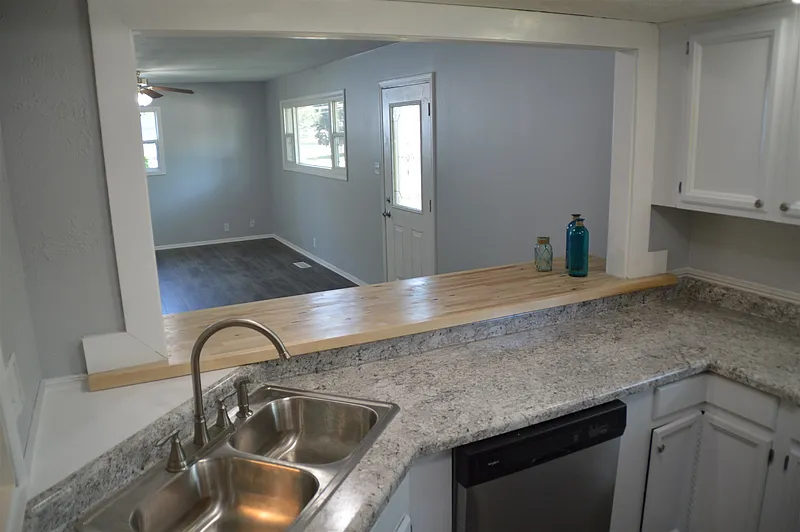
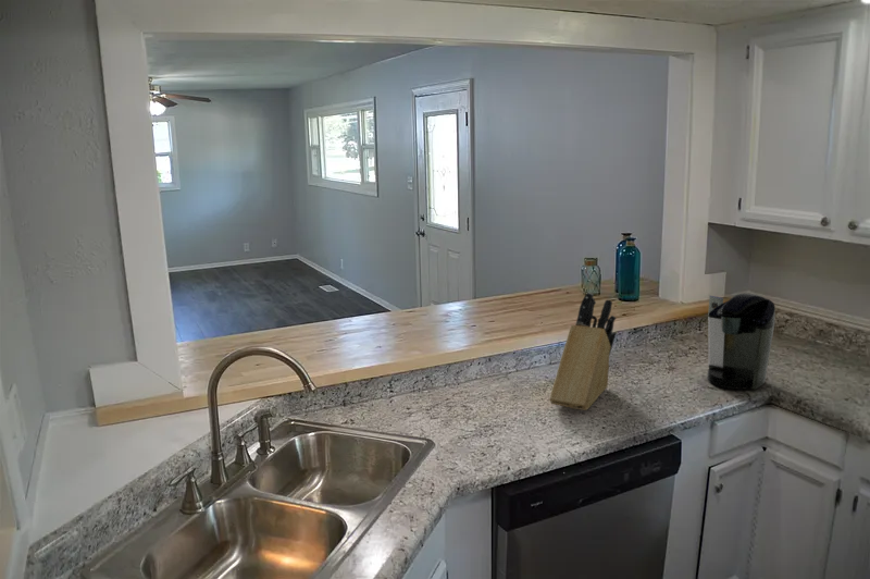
+ coffee maker [706,292,776,391]
+ knife block [548,291,617,411]
